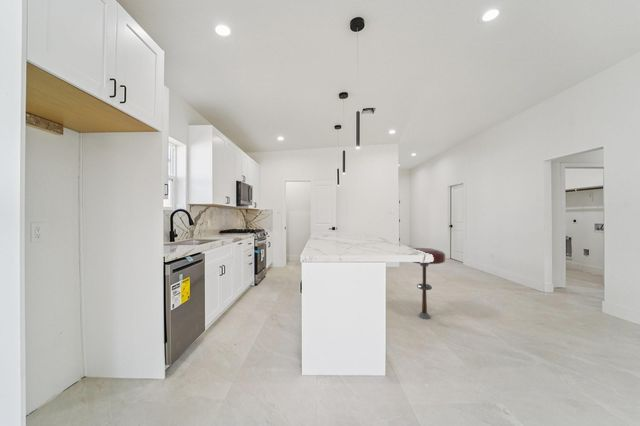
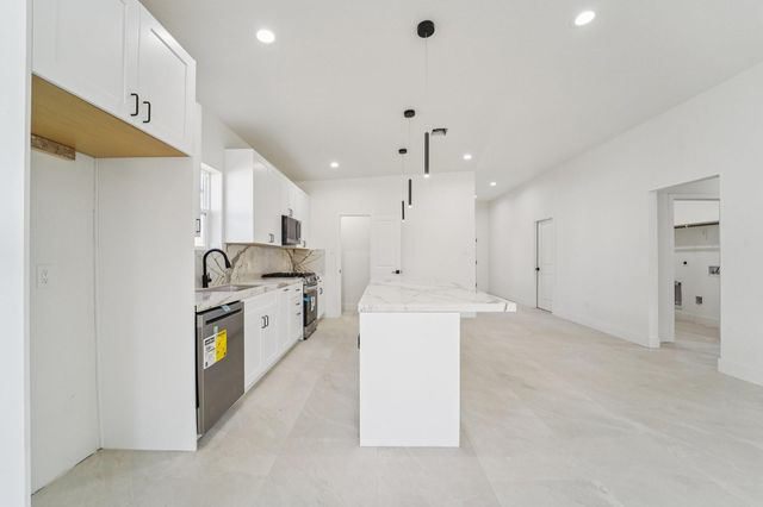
- bar stool [412,247,446,320]
